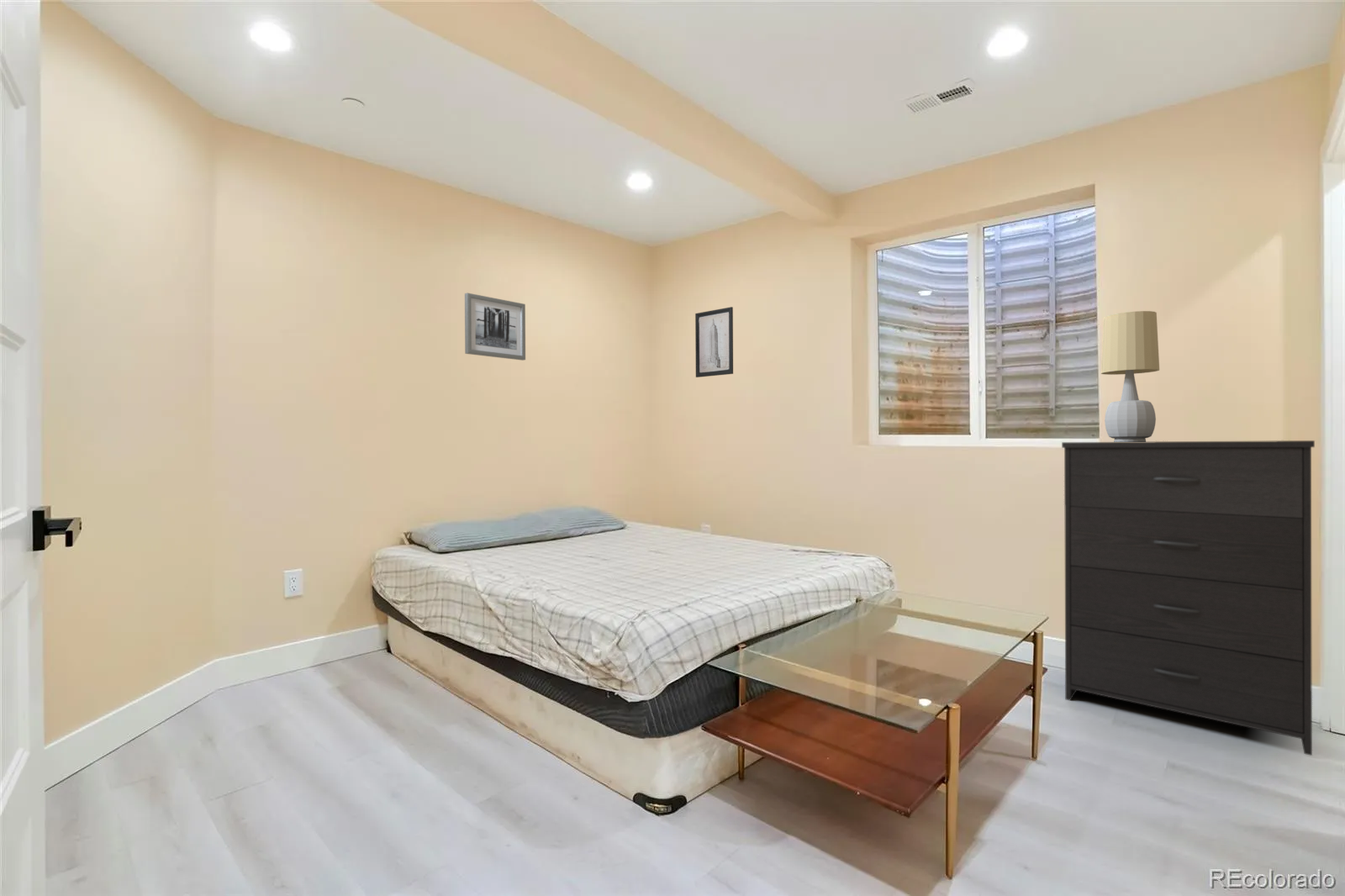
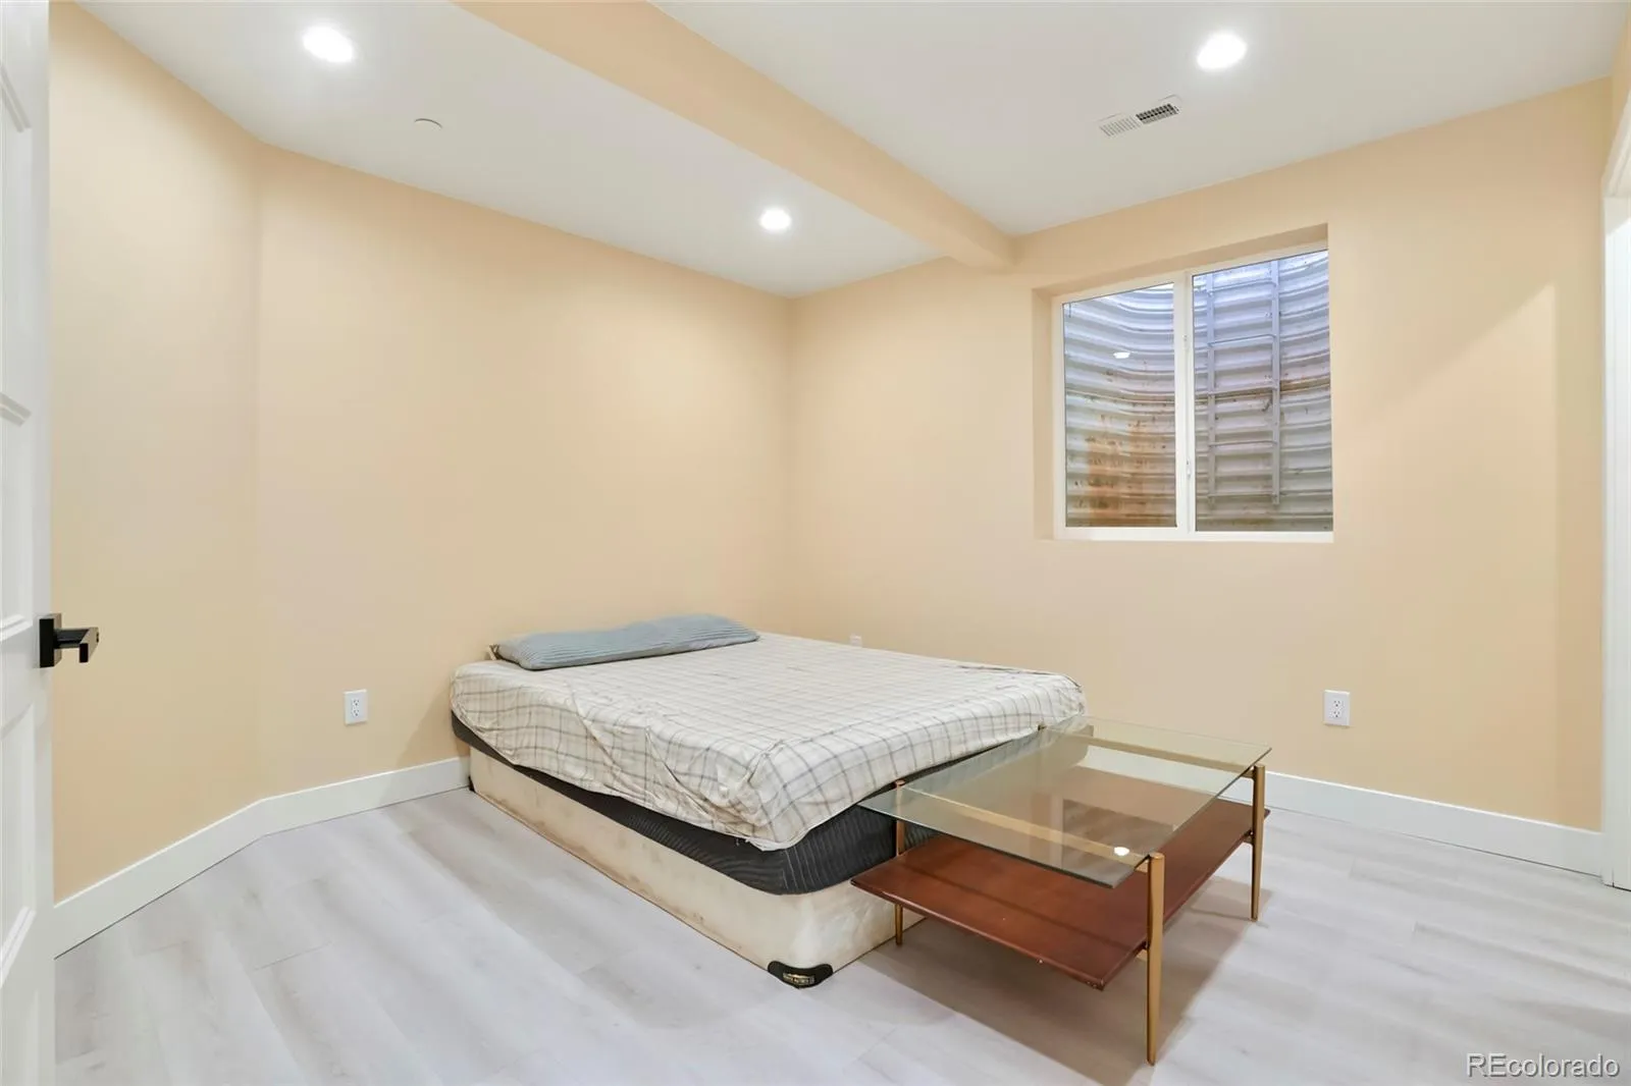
- wall art [694,306,734,378]
- dresser [1061,440,1316,756]
- wall art [464,292,526,361]
- table lamp [1100,310,1160,442]
